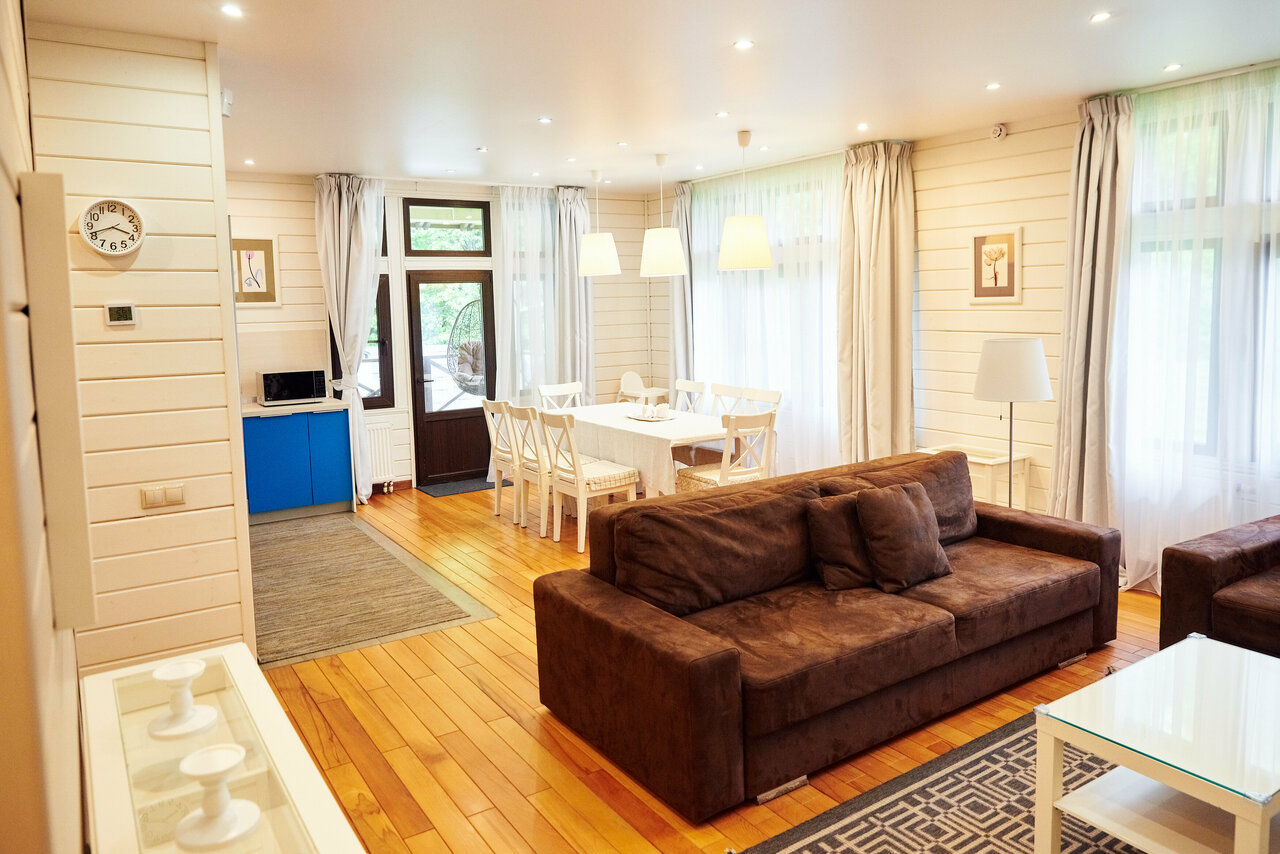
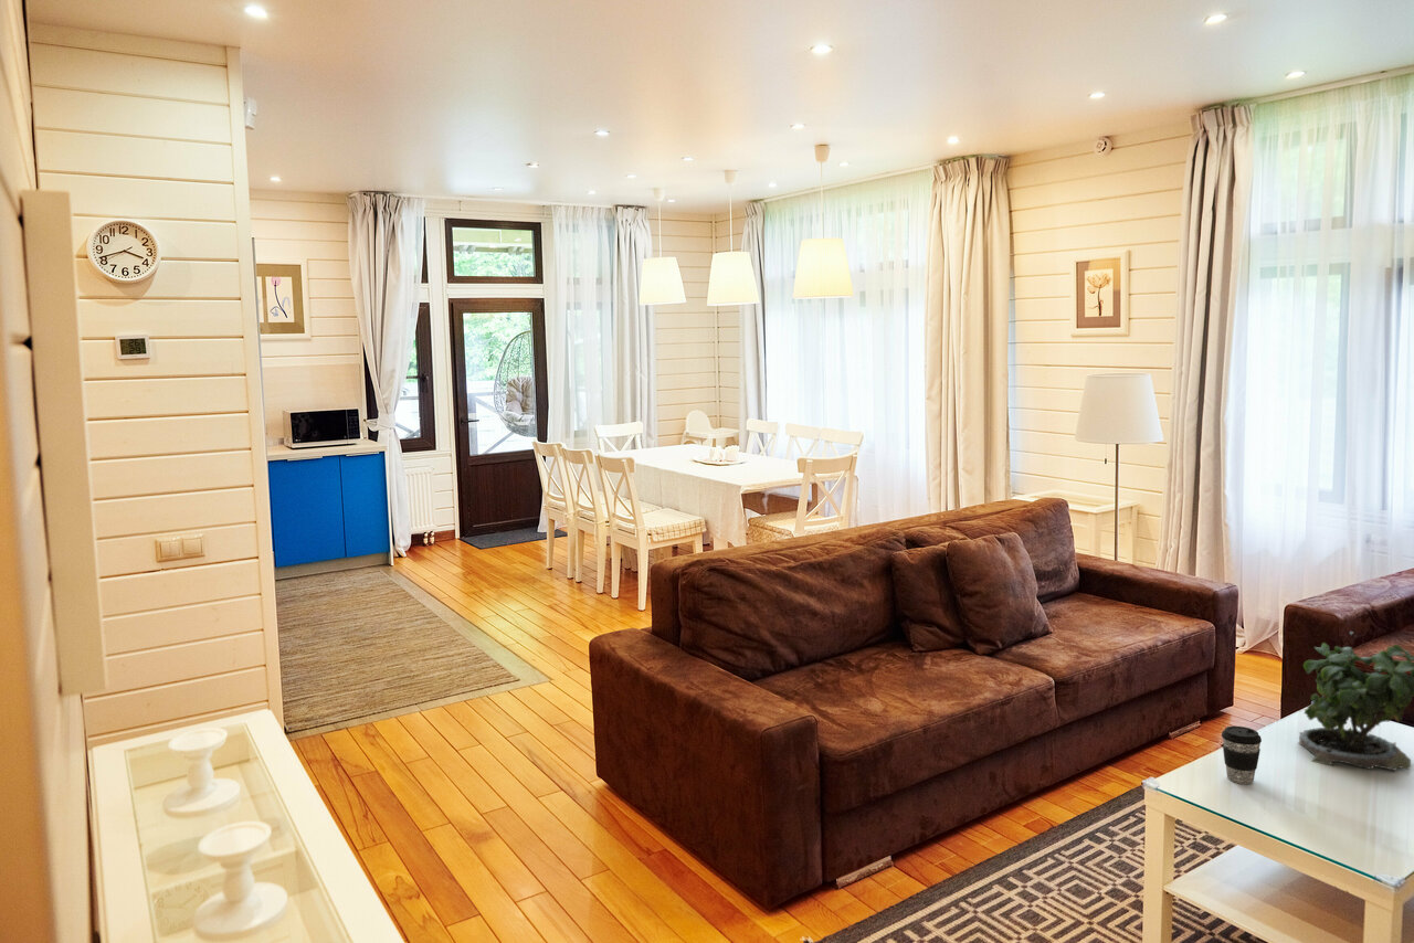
+ potted plant [1297,631,1414,772]
+ coffee cup [1221,725,1263,785]
